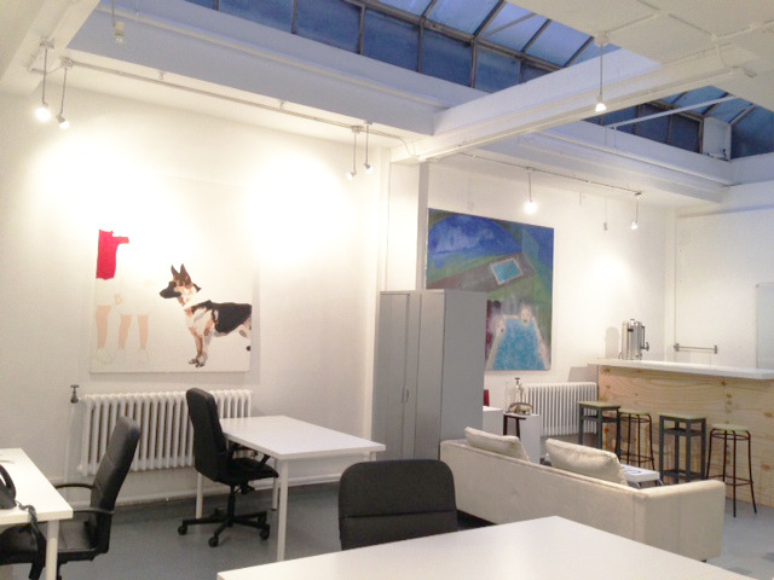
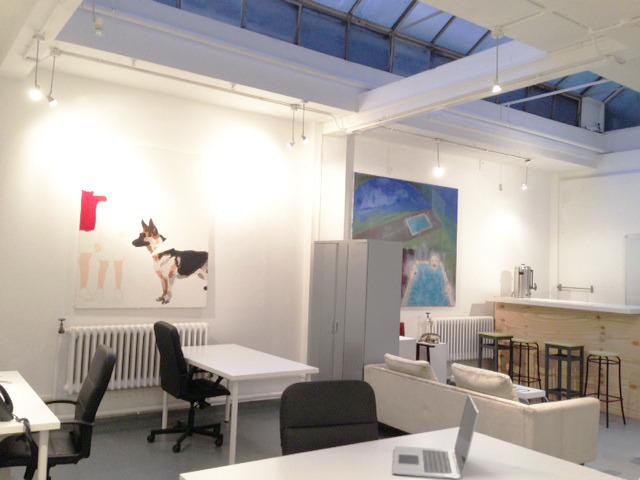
+ laptop [392,393,480,480]
